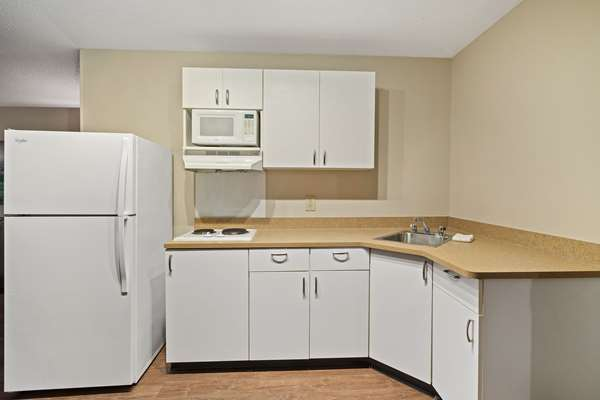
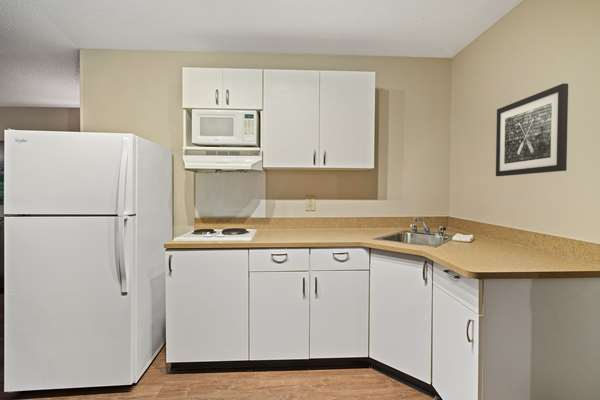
+ wall art [495,82,569,177]
